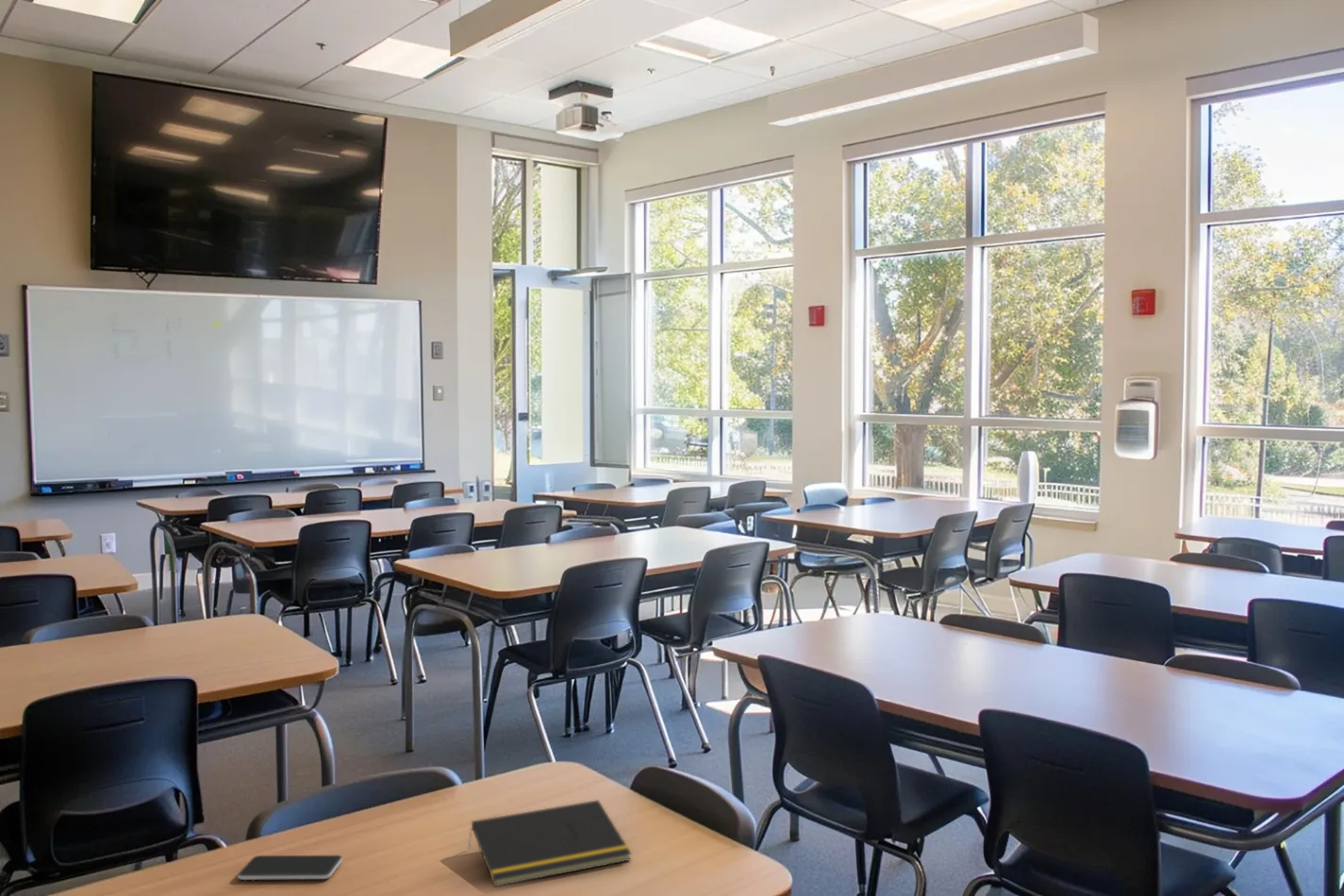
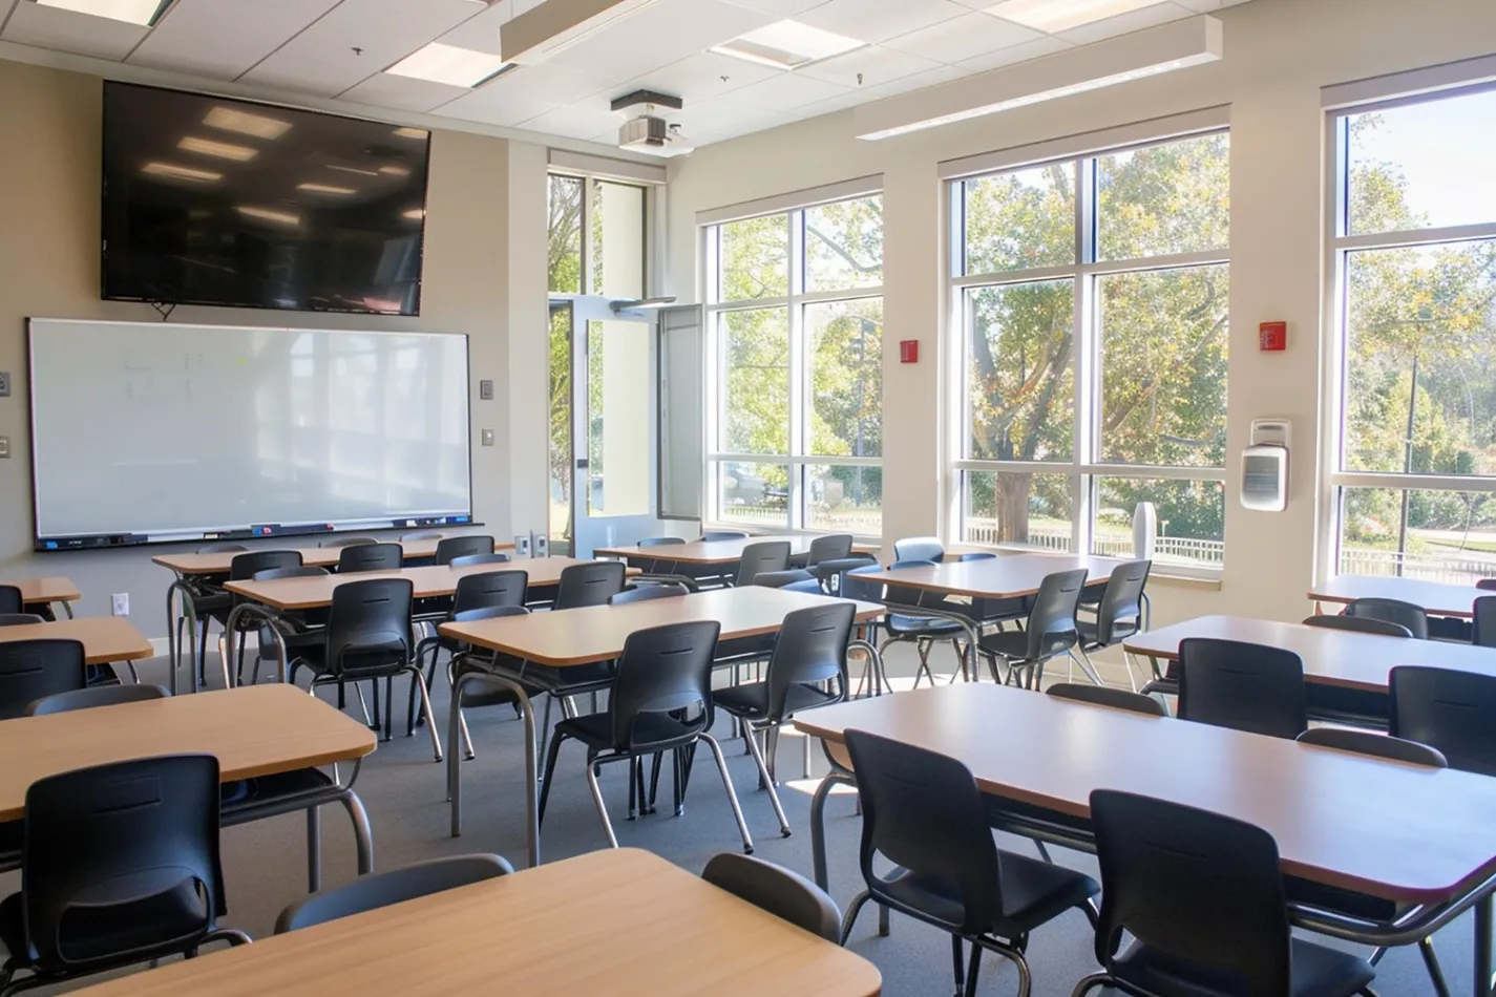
- smartphone [237,855,343,881]
- notepad [467,799,632,888]
